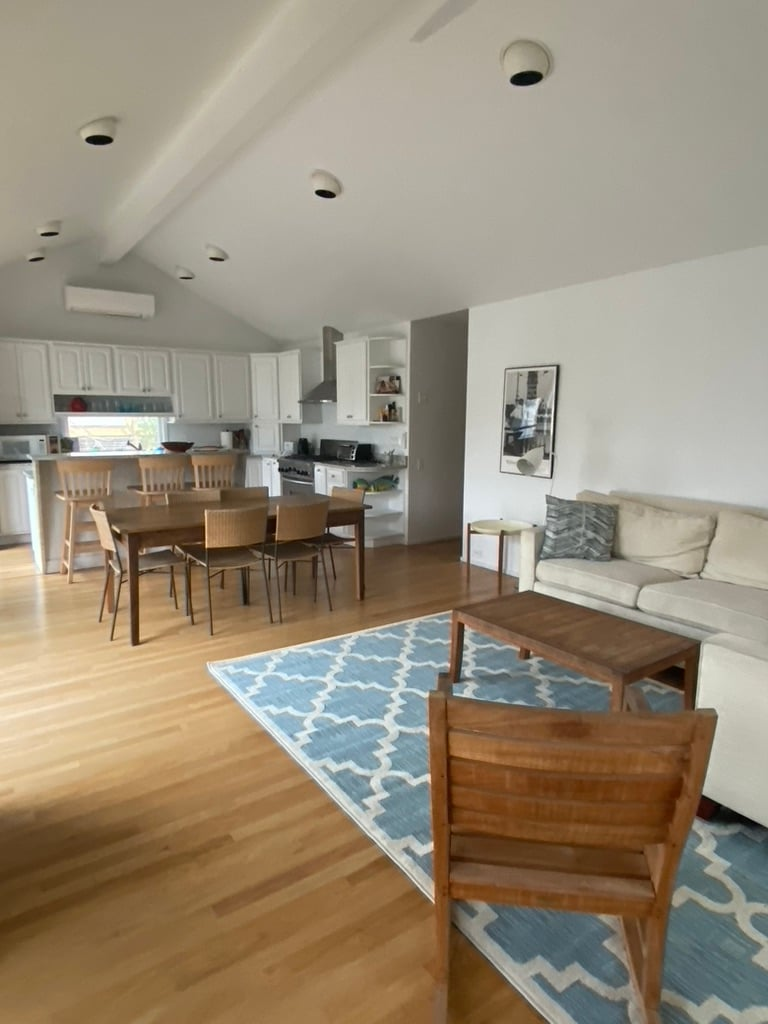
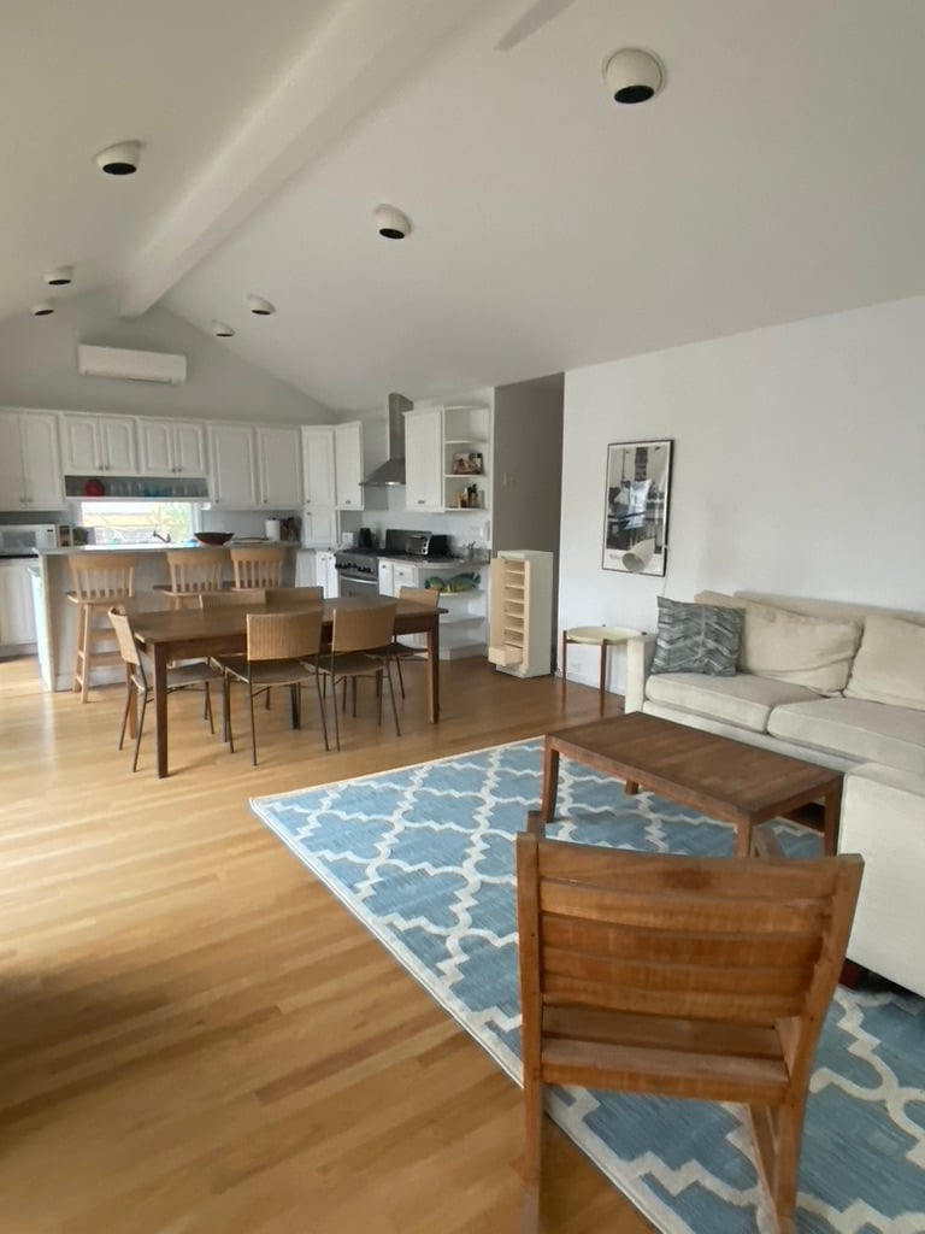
+ storage cabinet [488,548,554,680]
